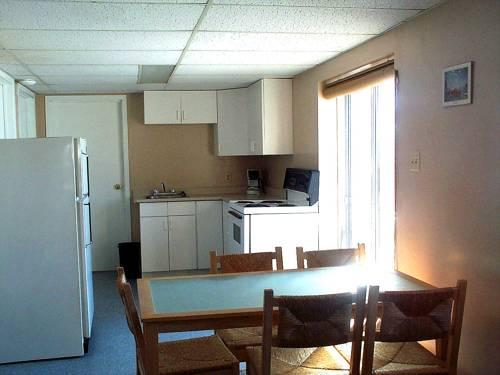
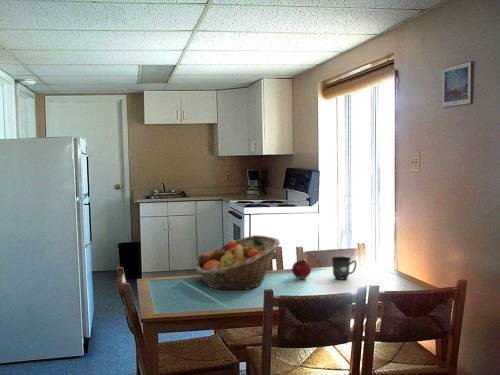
+ fruit basket [194,234,281,291]
+ mug [330,256,358,281]
+ fruit [291,258,312,280]
